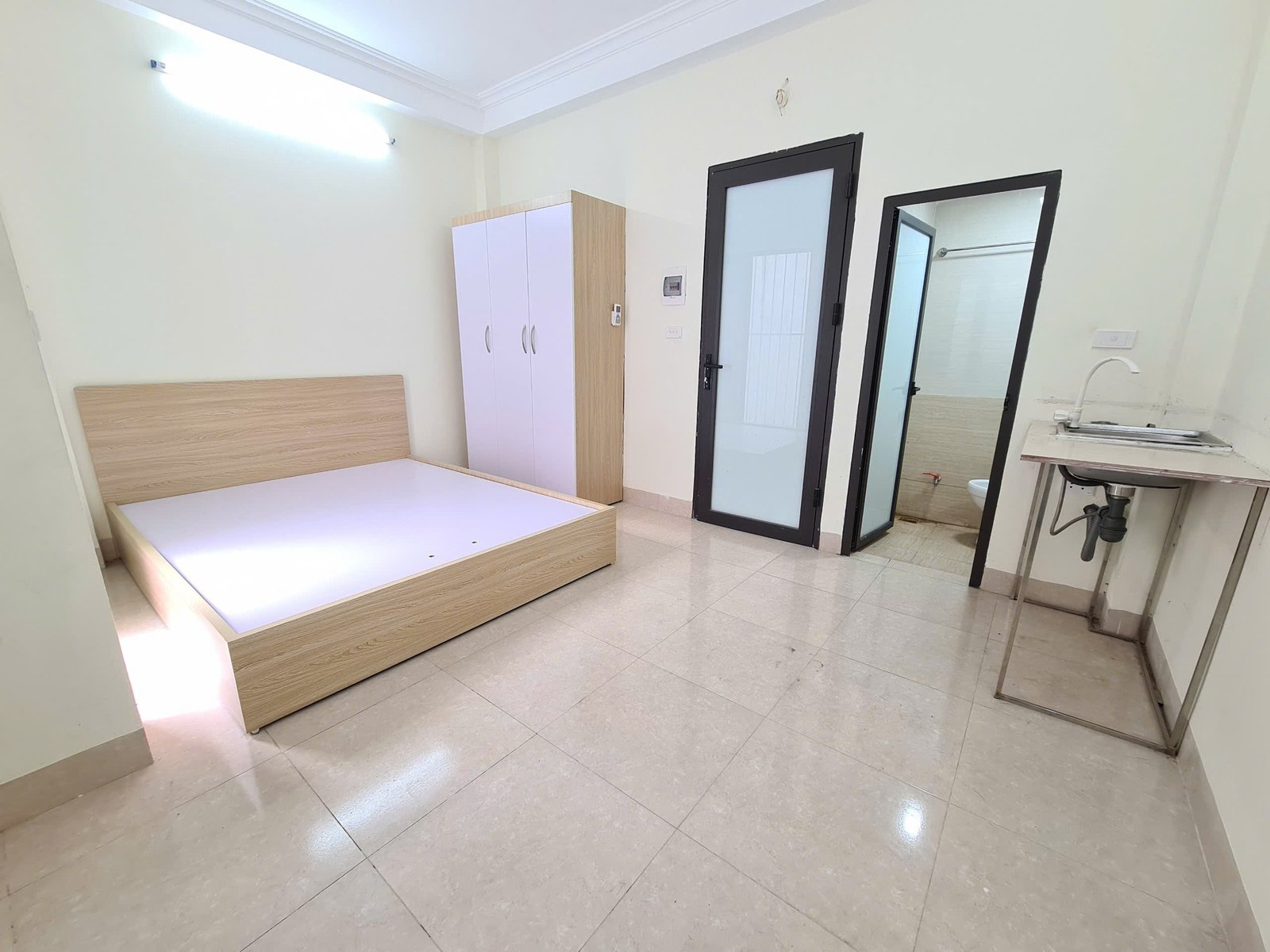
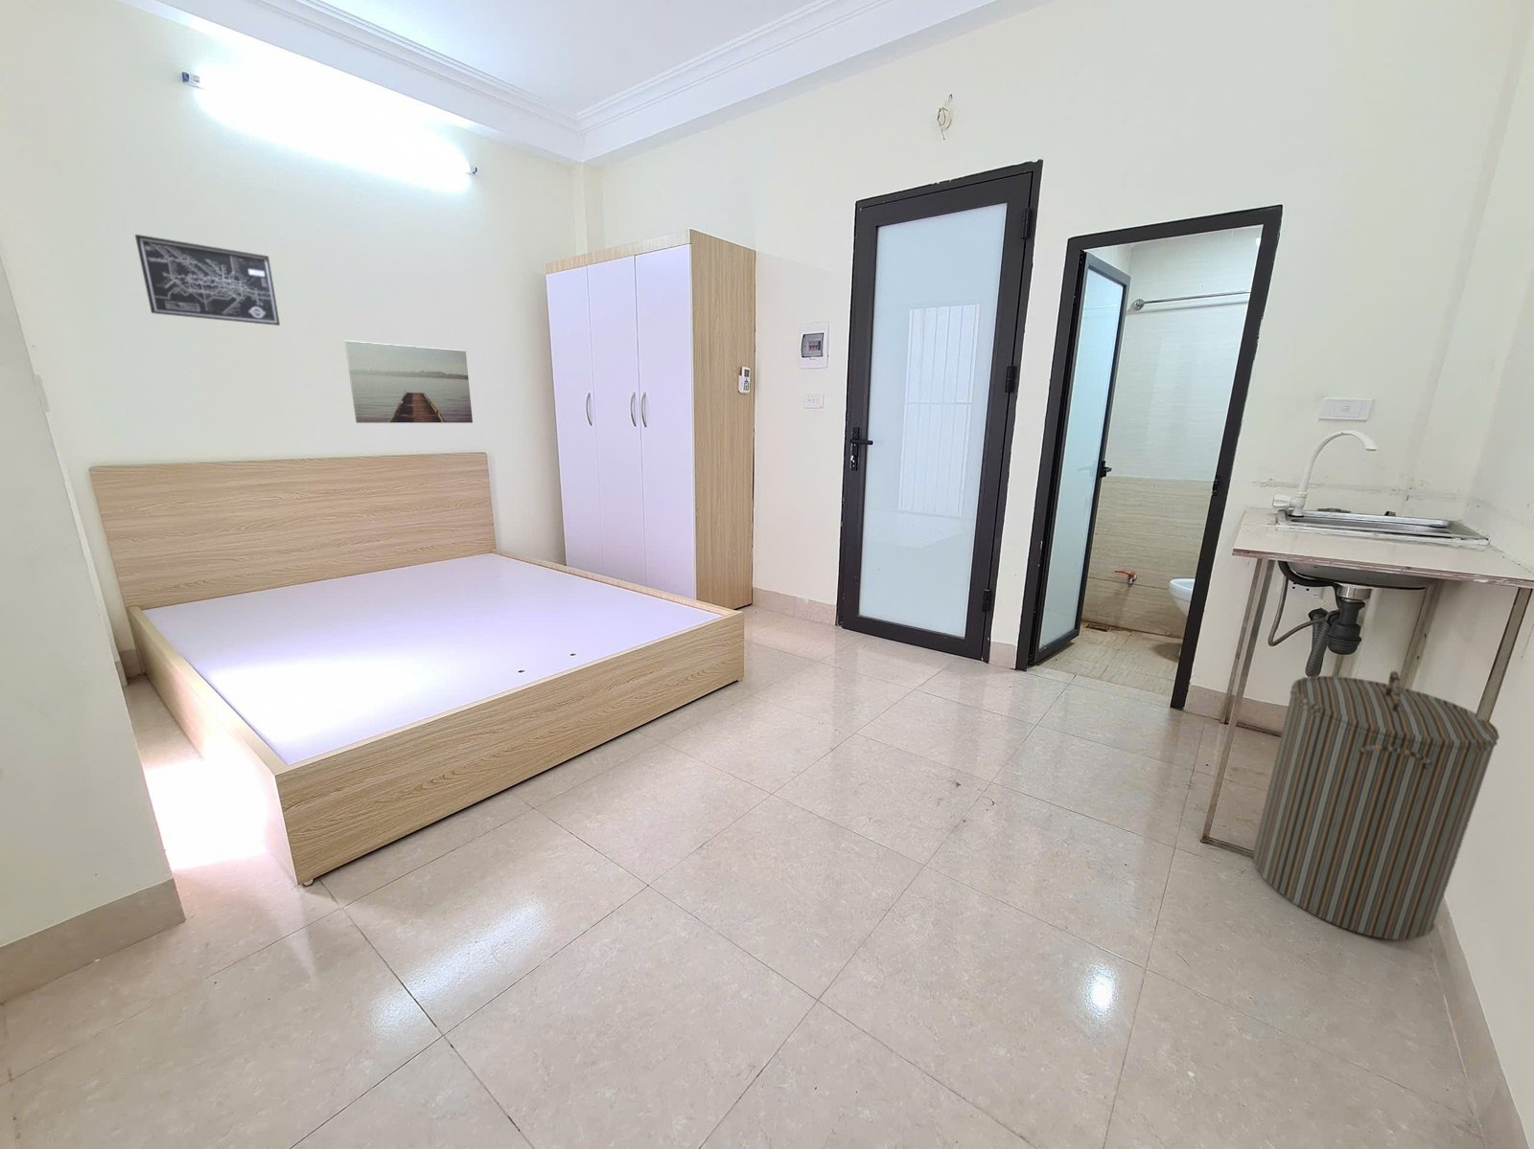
+ laundry hamper [1253,670,1500,941]
+ wall art [343,340,473,424]
+ wall art [134,234,281,327]
